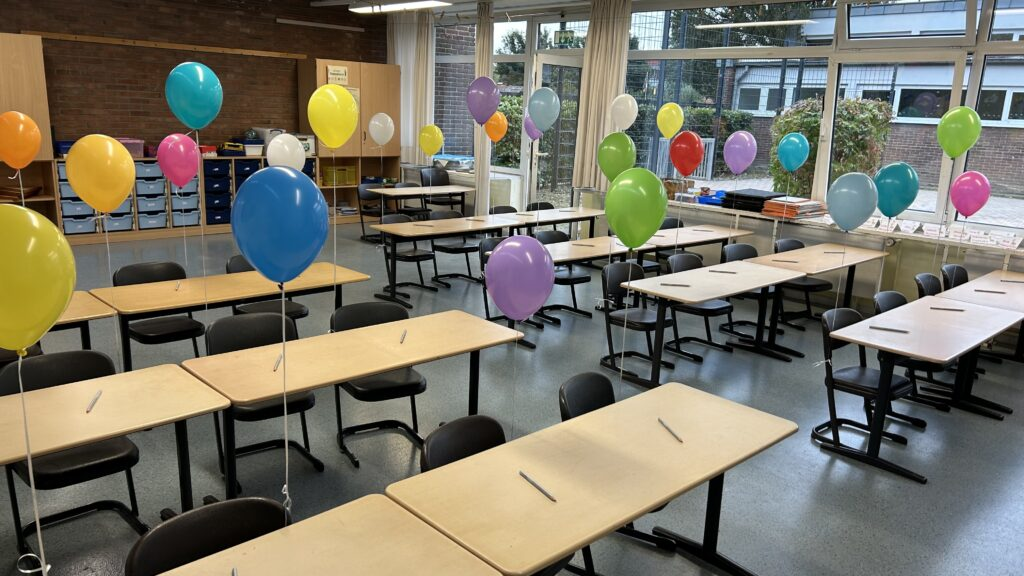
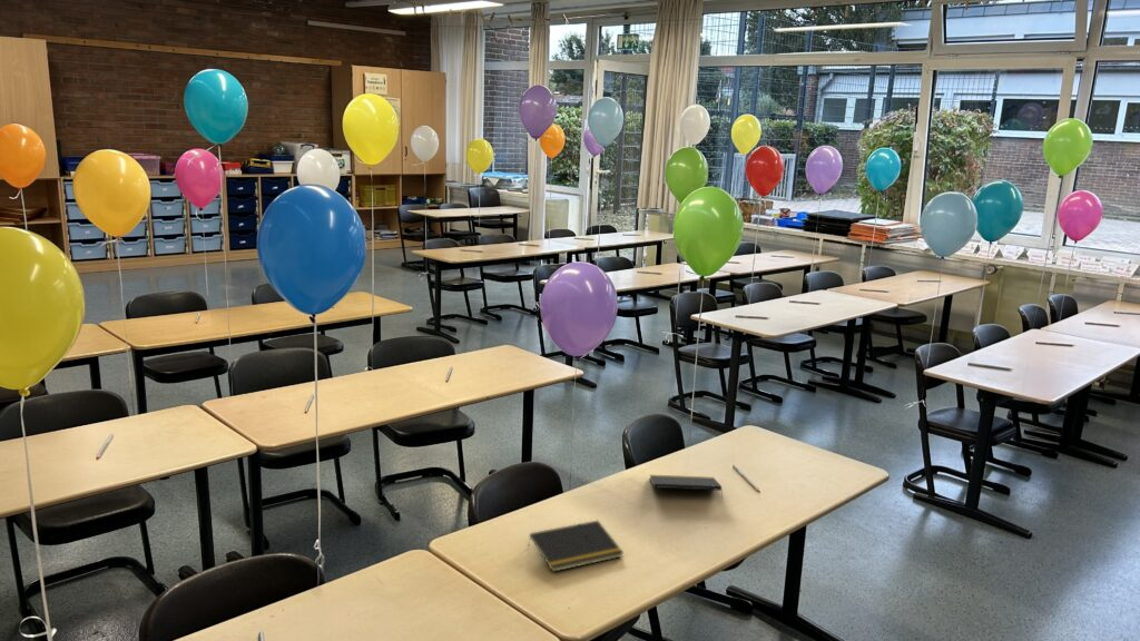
+ notepad [527,520,625,573]
+ notepad [649,474,724,499]
